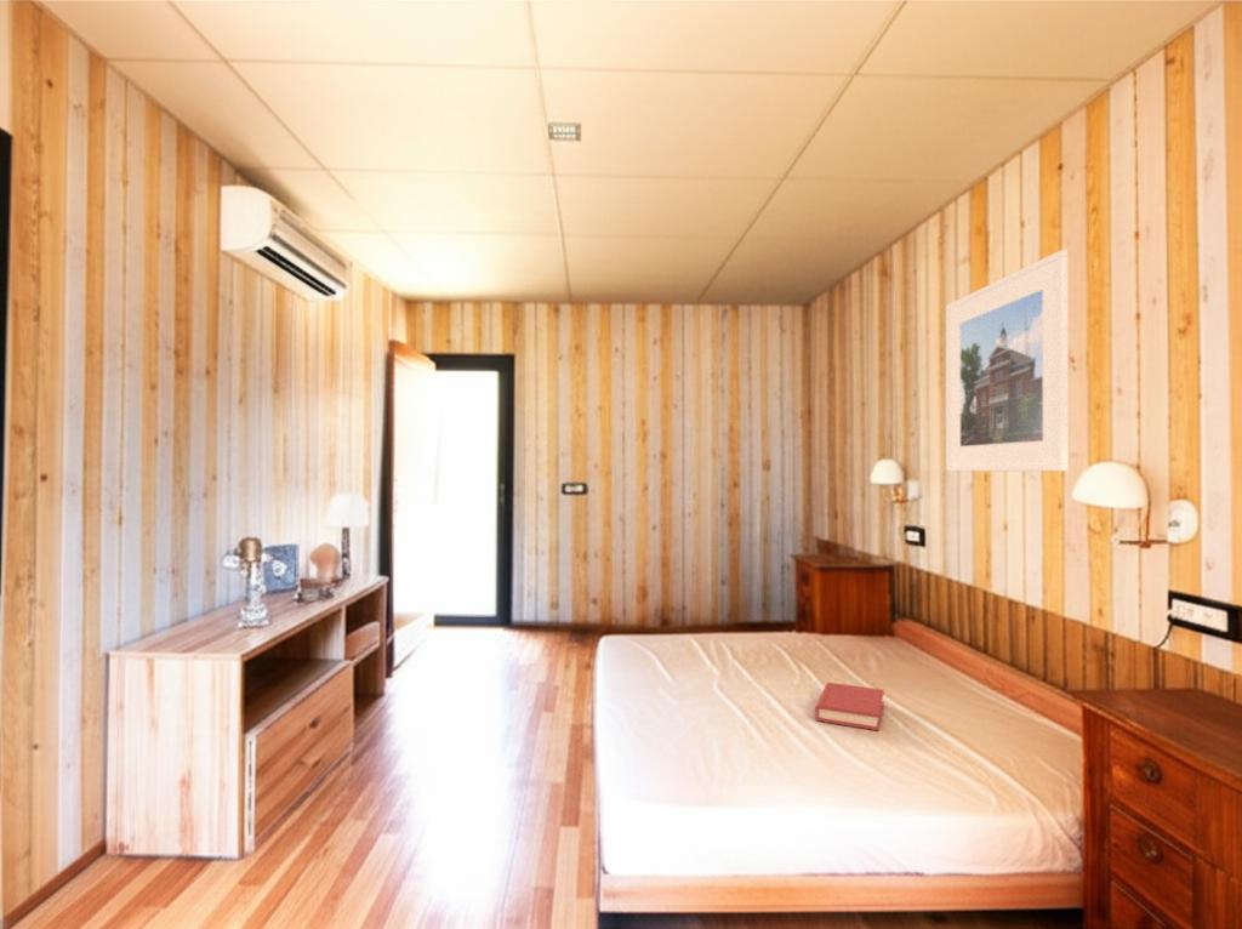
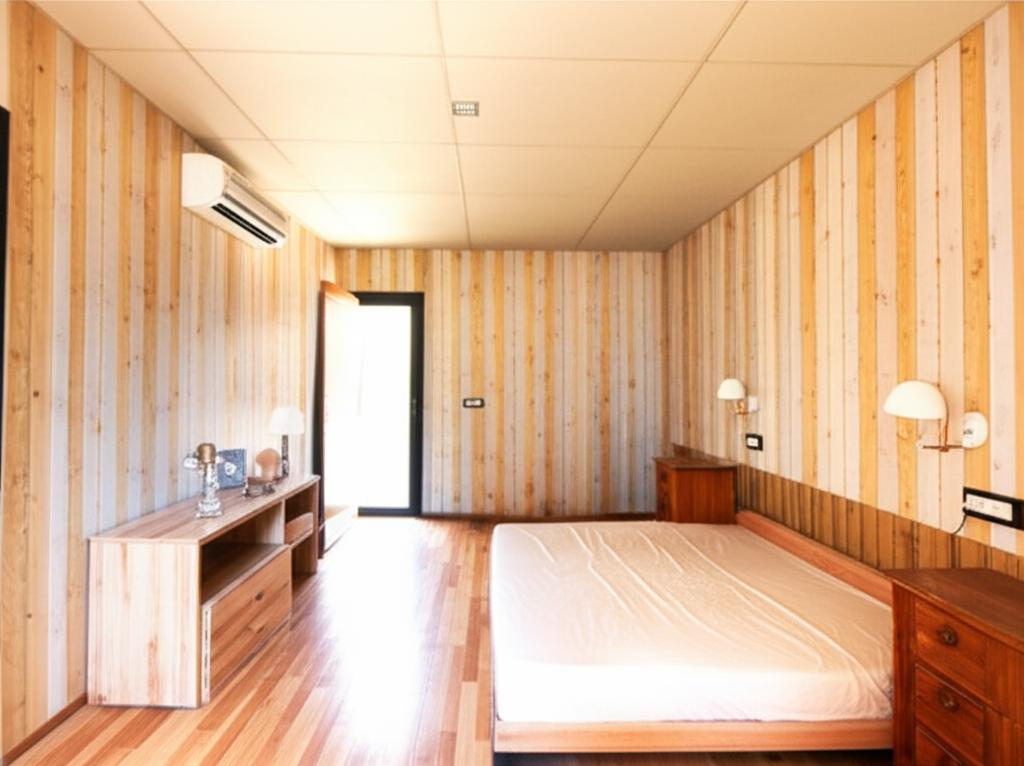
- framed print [945,249,1070,472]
- hardback book [815,682,885,731]
